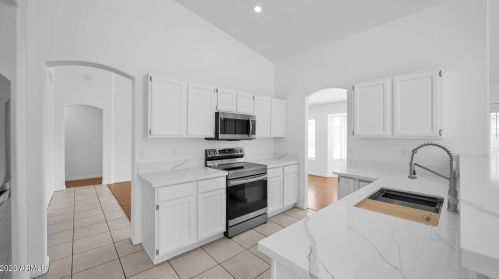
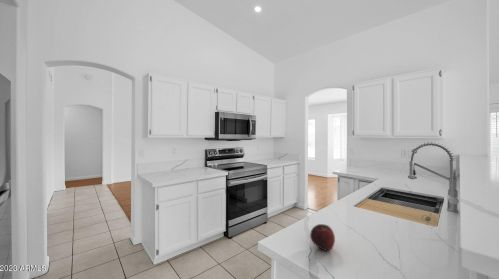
+ fruit [309,223,336,252]
